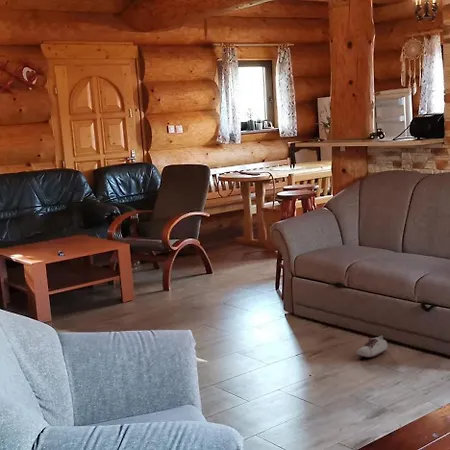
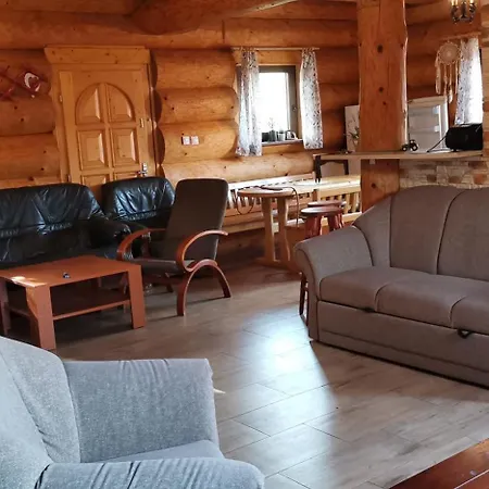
- shoe [356,334,388,359]
